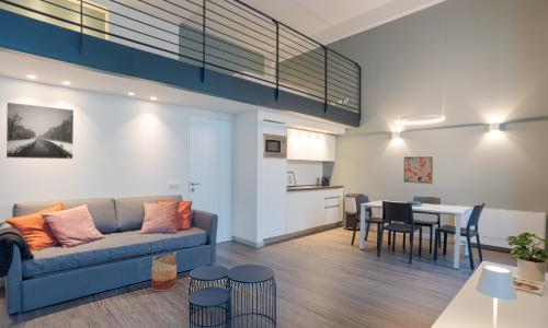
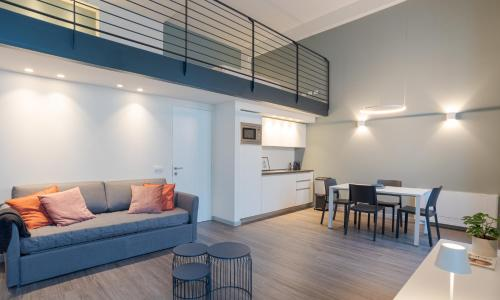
- wall art [402,155,434,185]
- basket [150,251,178,292]
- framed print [5,101,75,160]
